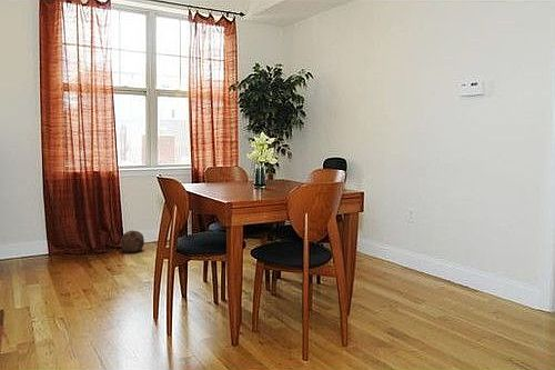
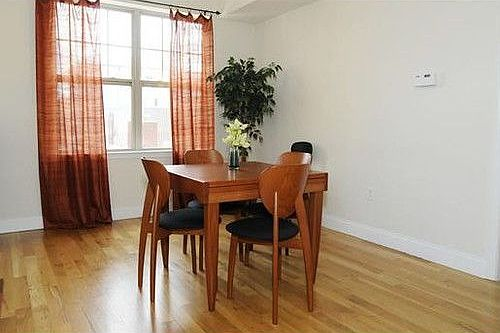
- soccer ball [120,229,145,253]
